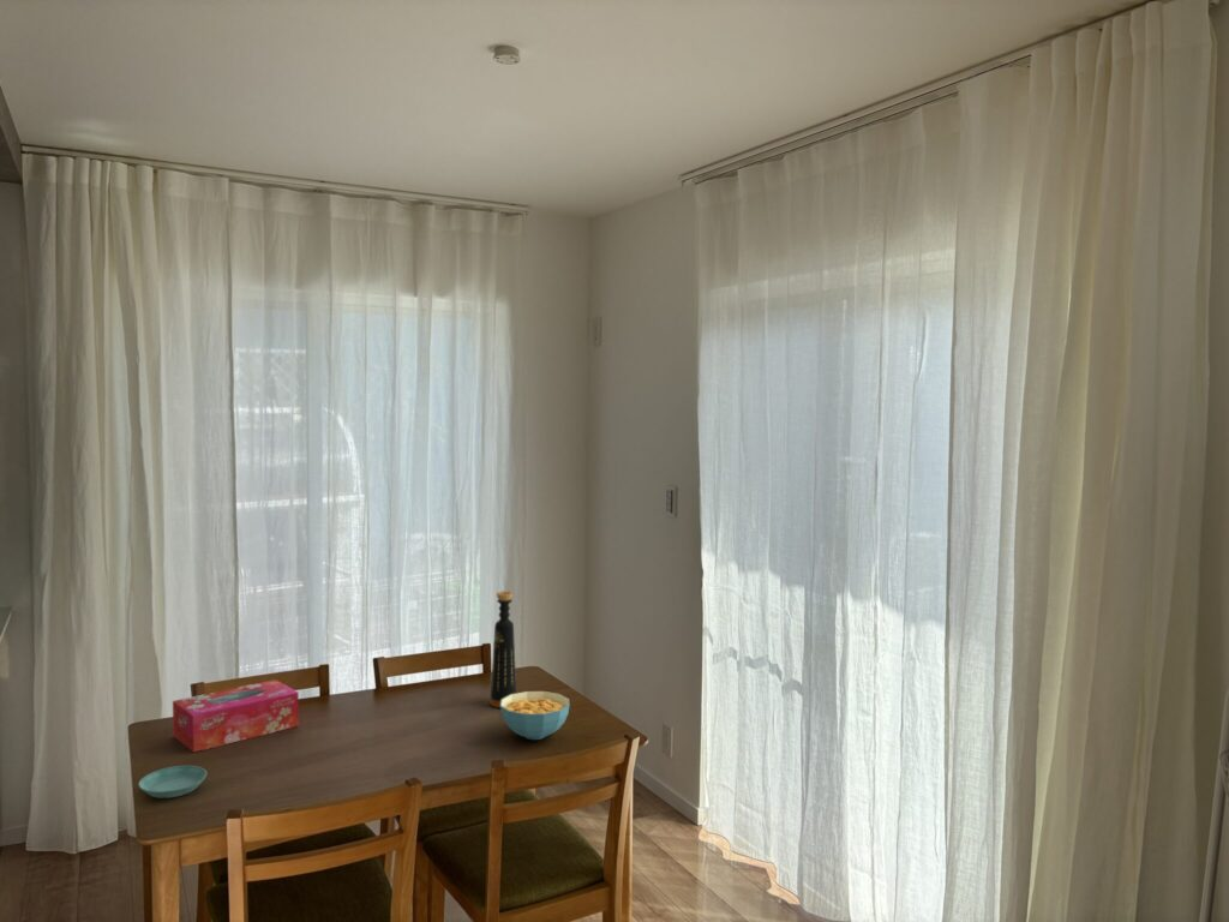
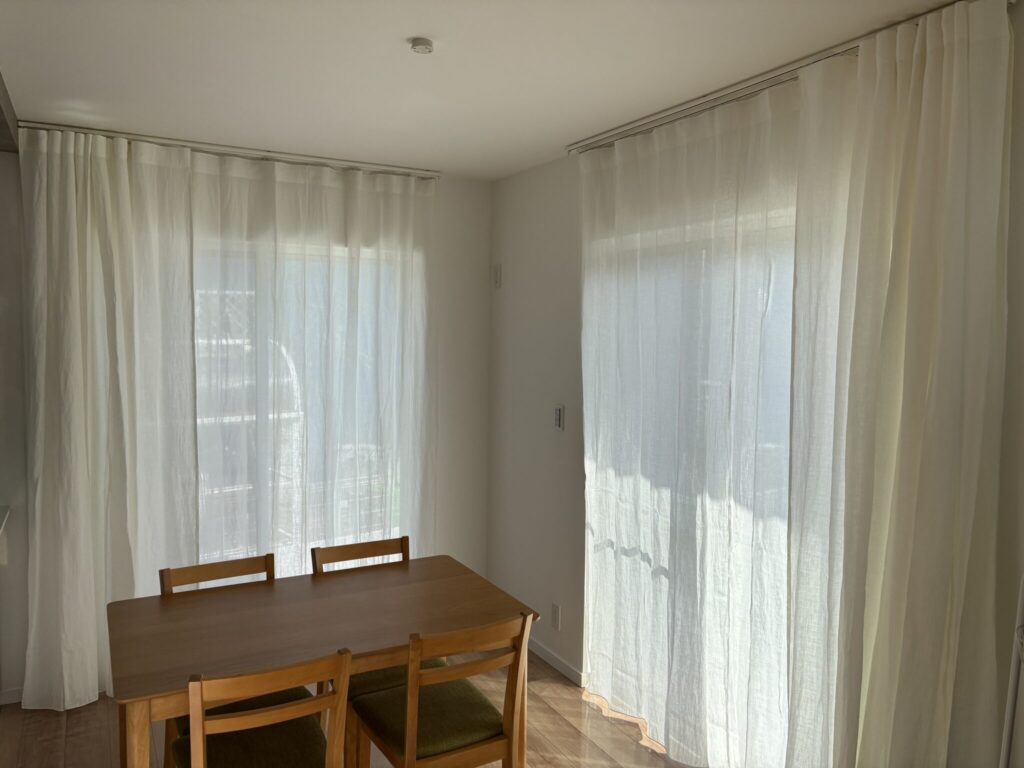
- cereal bowl [499,690,570,741]
- tissue box [172,678,300,754]
- saucer [138,765,208,800]
- bottle [490,591,517,710]
